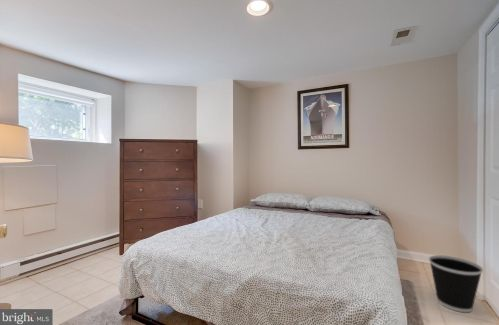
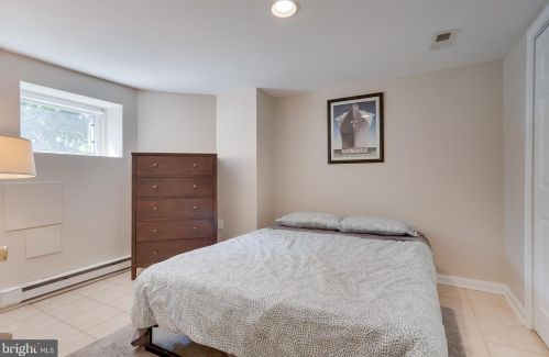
- wastebasket [428,254,484,313]
